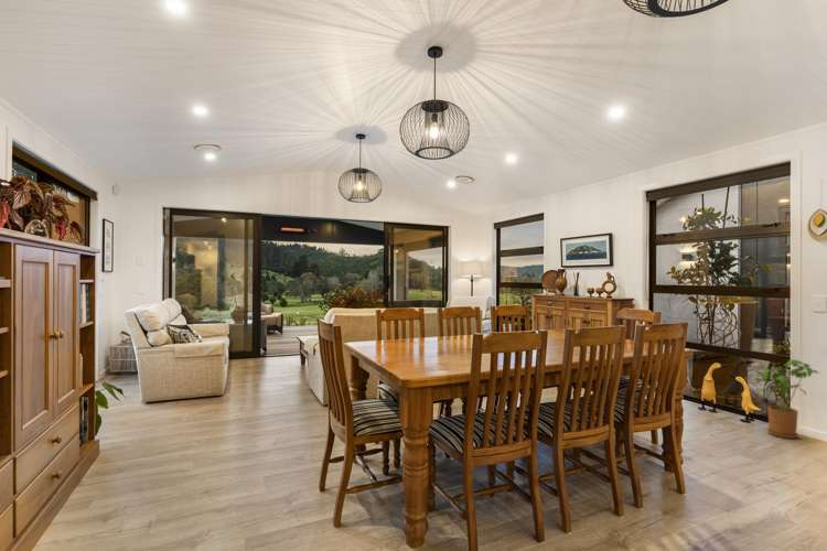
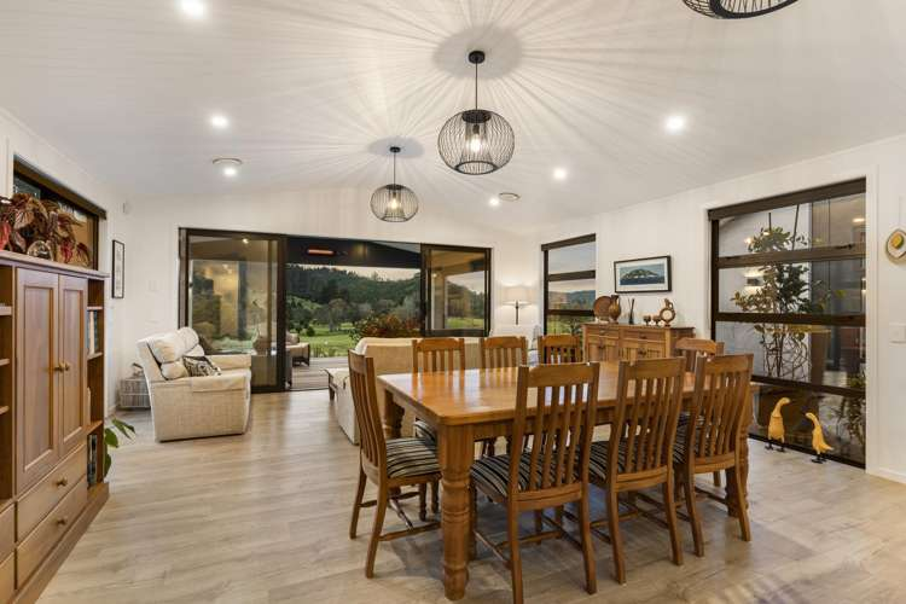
- house plant [761,358,823,440]
